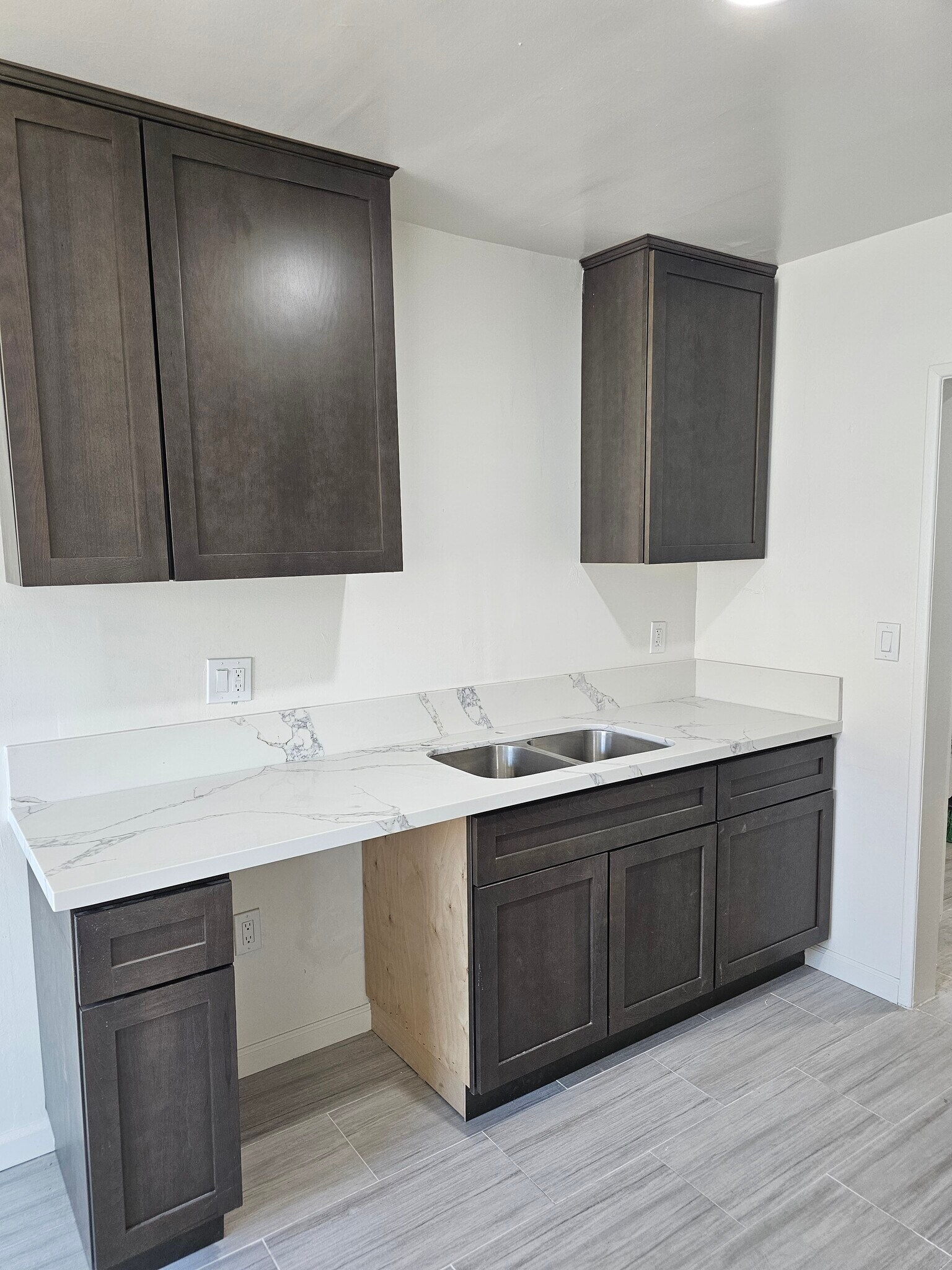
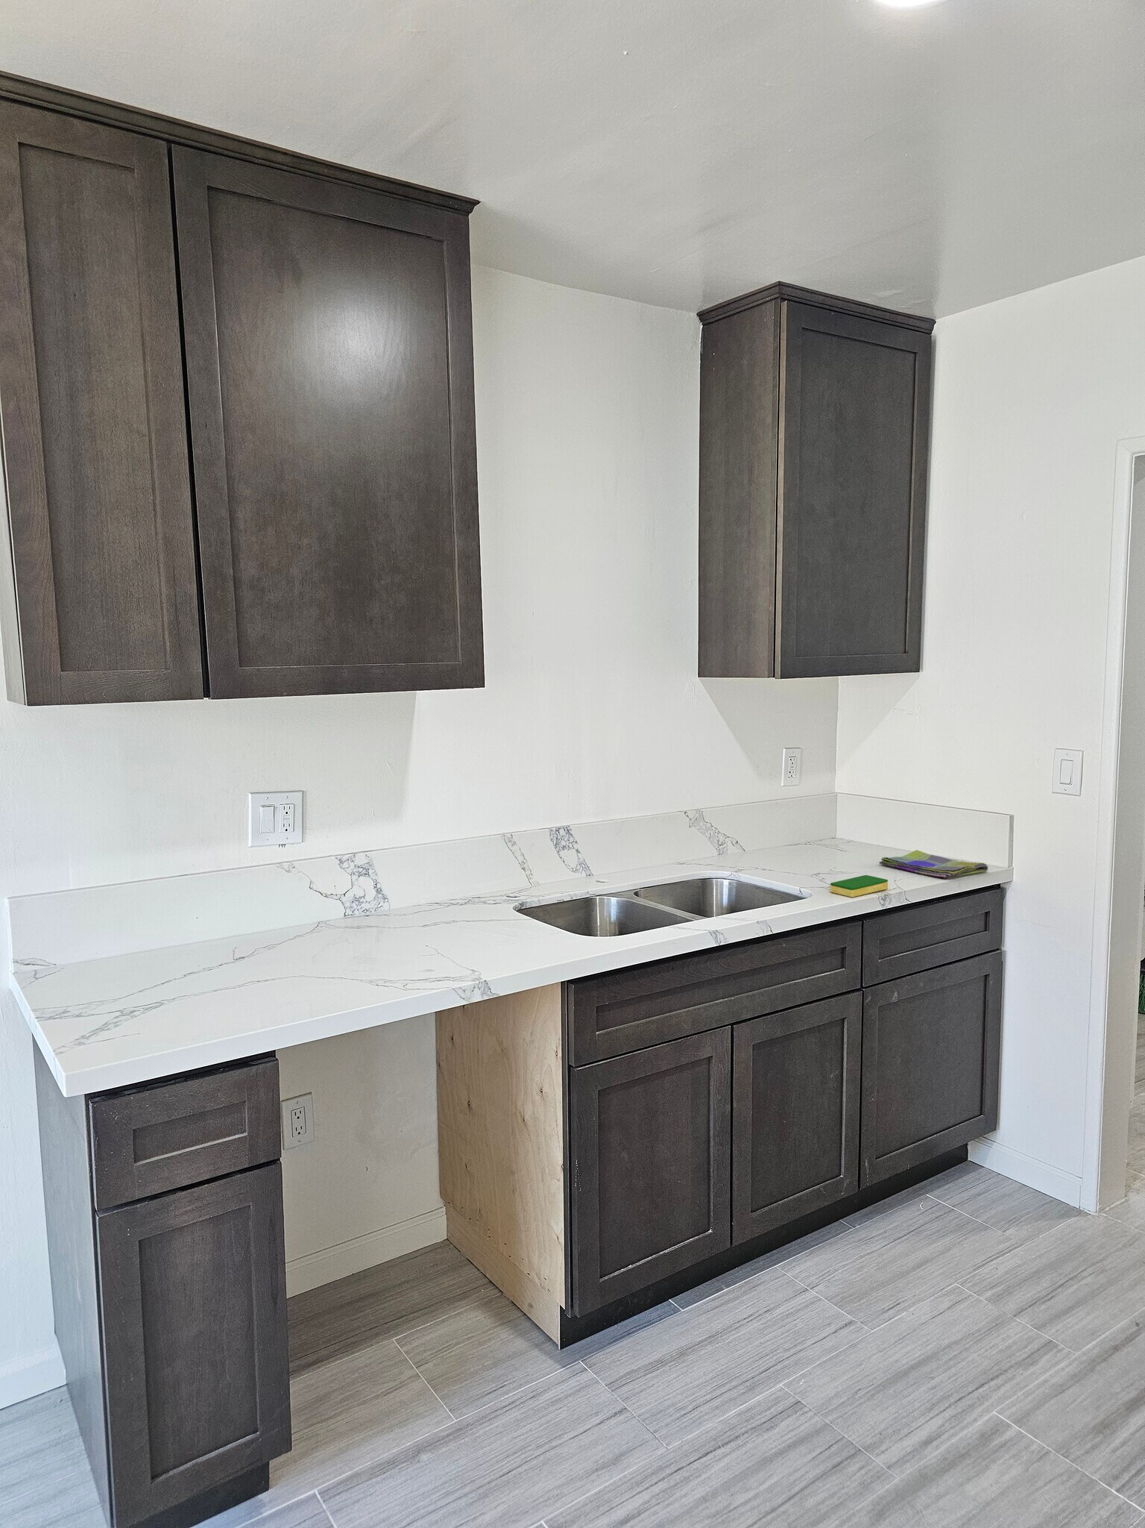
+ dish towel [878,849,989,880]
+ dish sponge [830,875,889,898]
